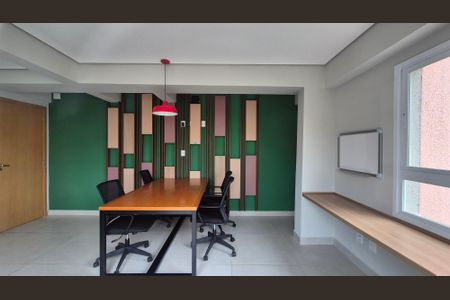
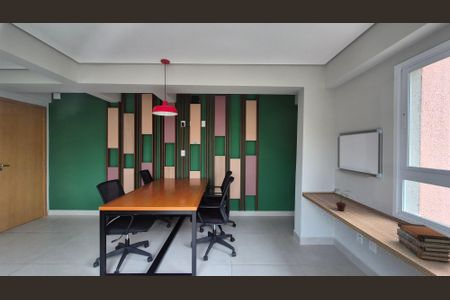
+ book stack [396,222,450,263]
+ potted plant [330,188,353,212]
